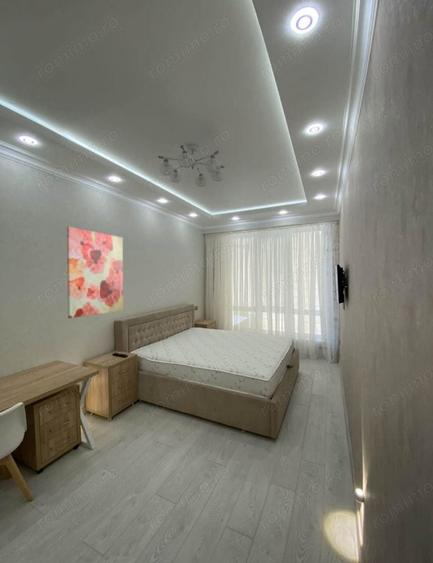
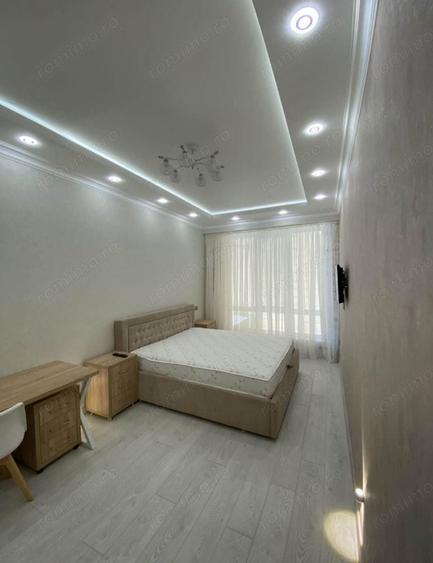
- wall art [66,226,124,319]
